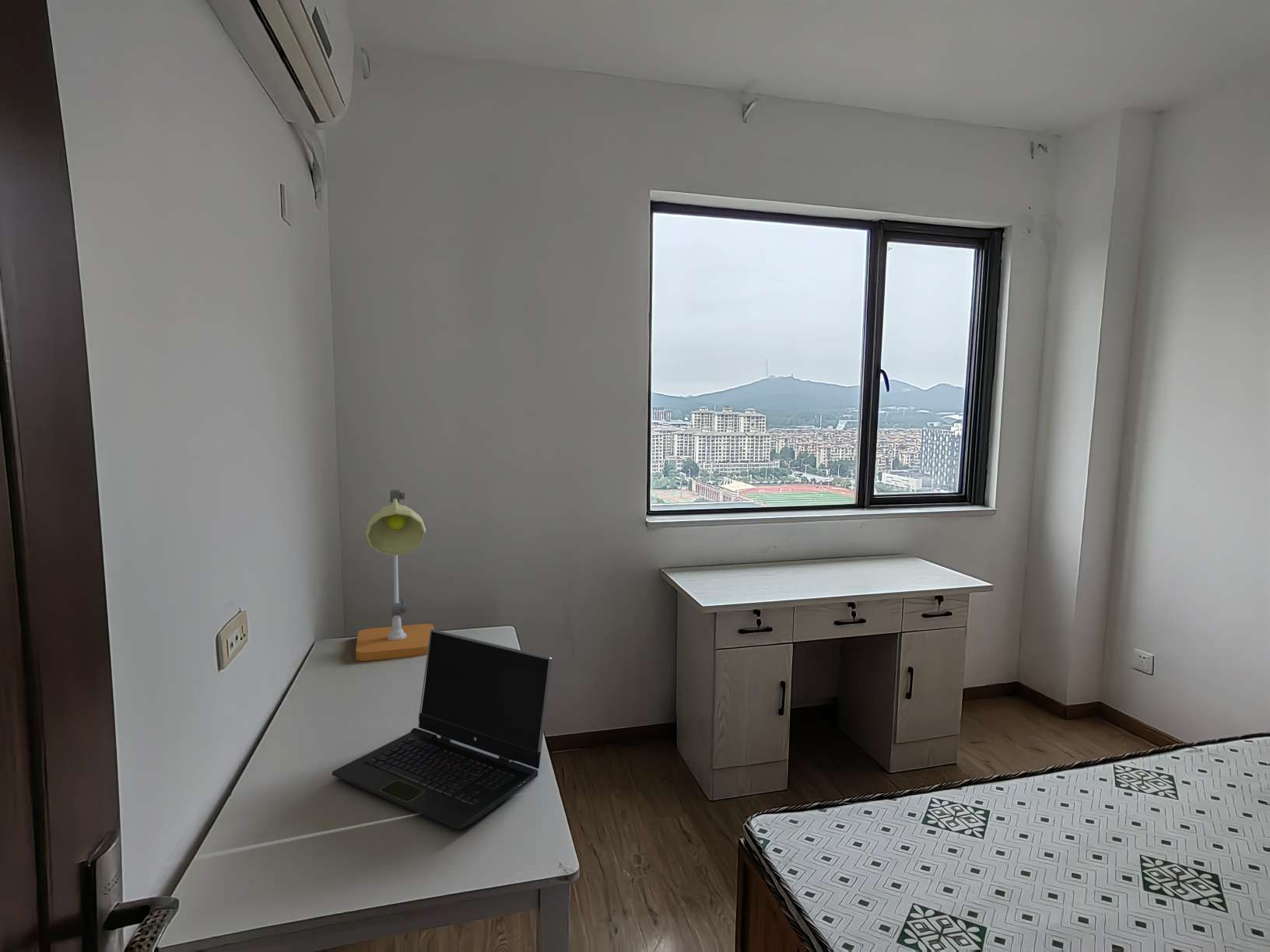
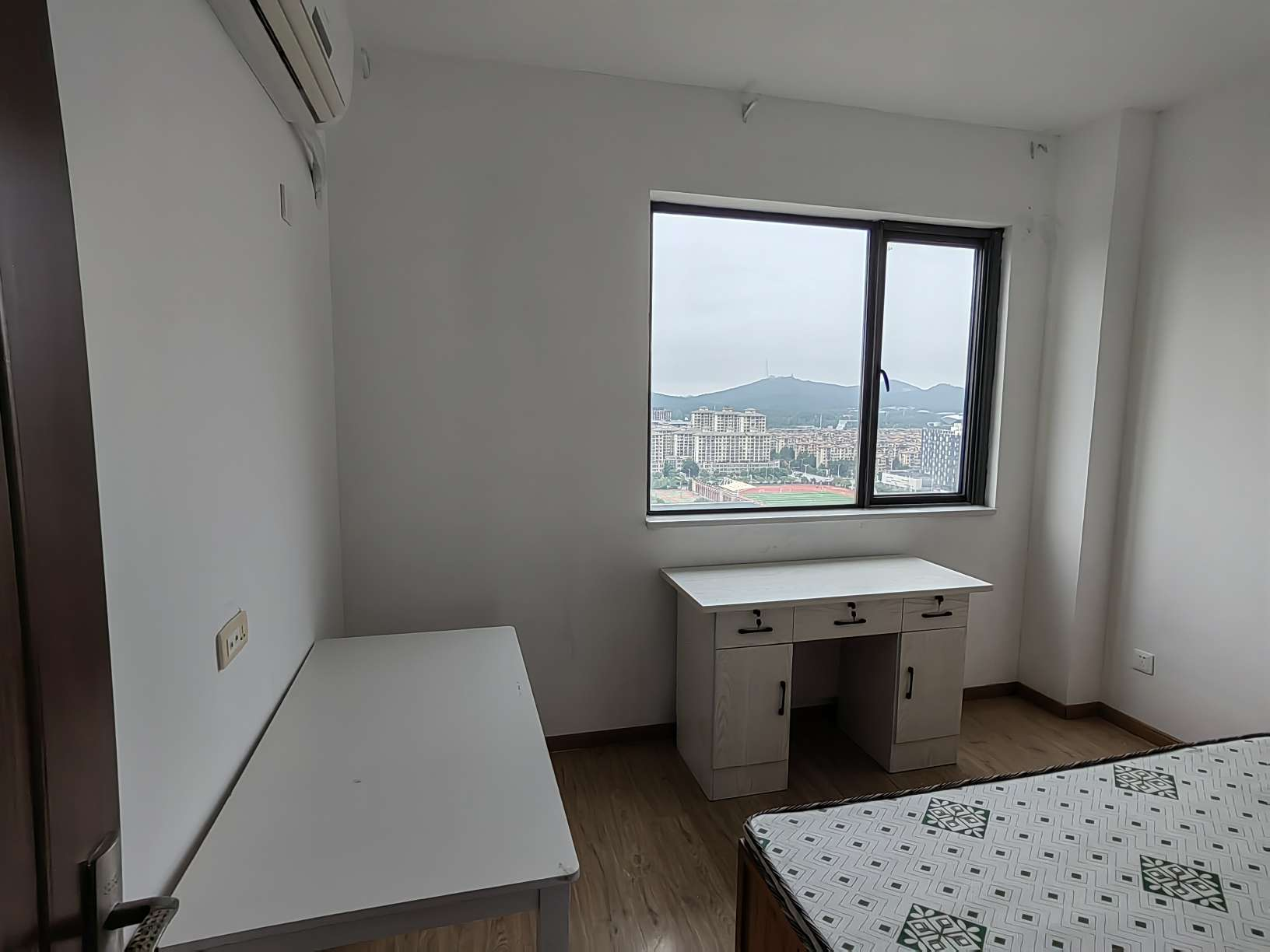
- laptop computer [332,629,553,830]
- desk lamp [355,489,435,662]
